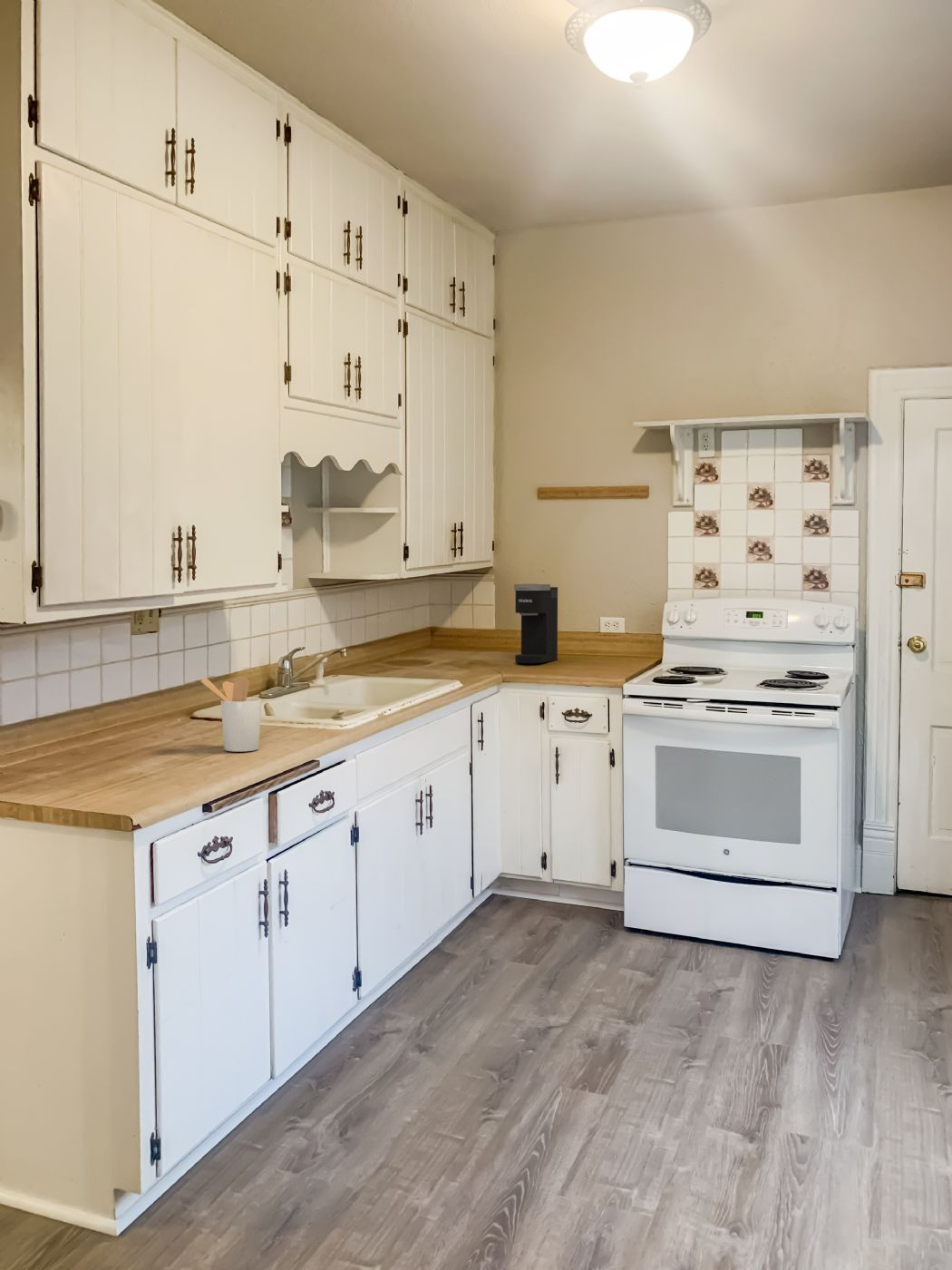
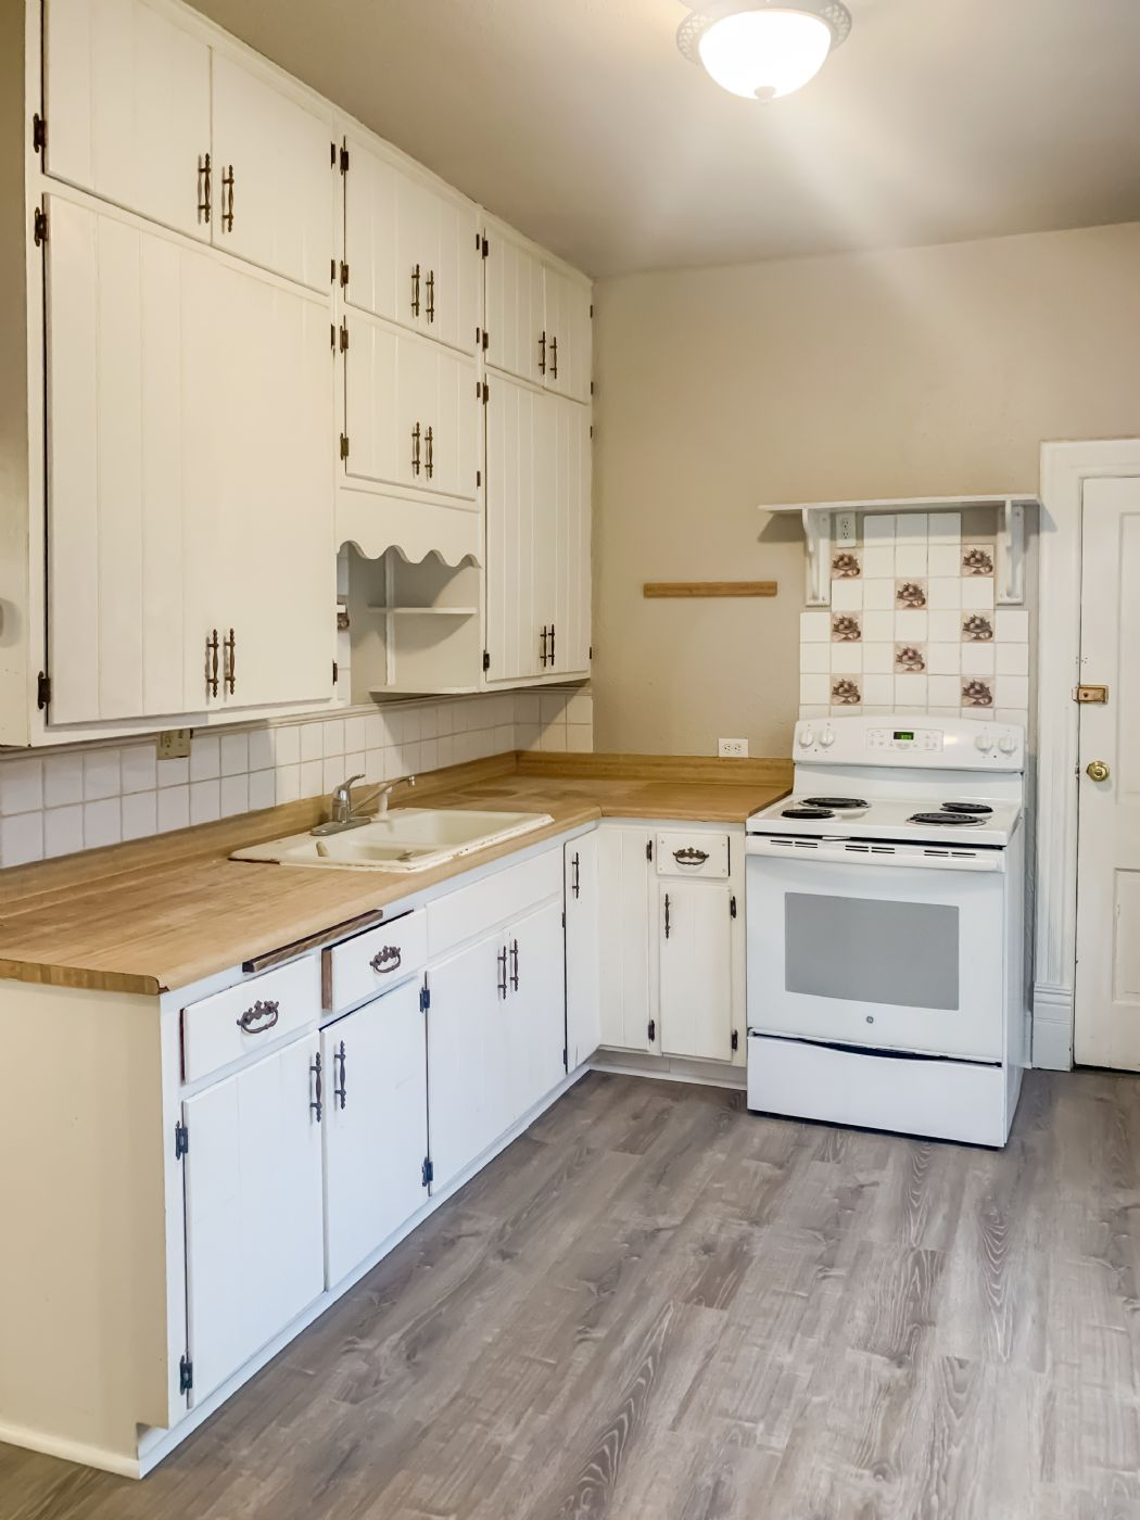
- coffee maker [513,583,559,664]
- utensil holder [199,676,263,753]
